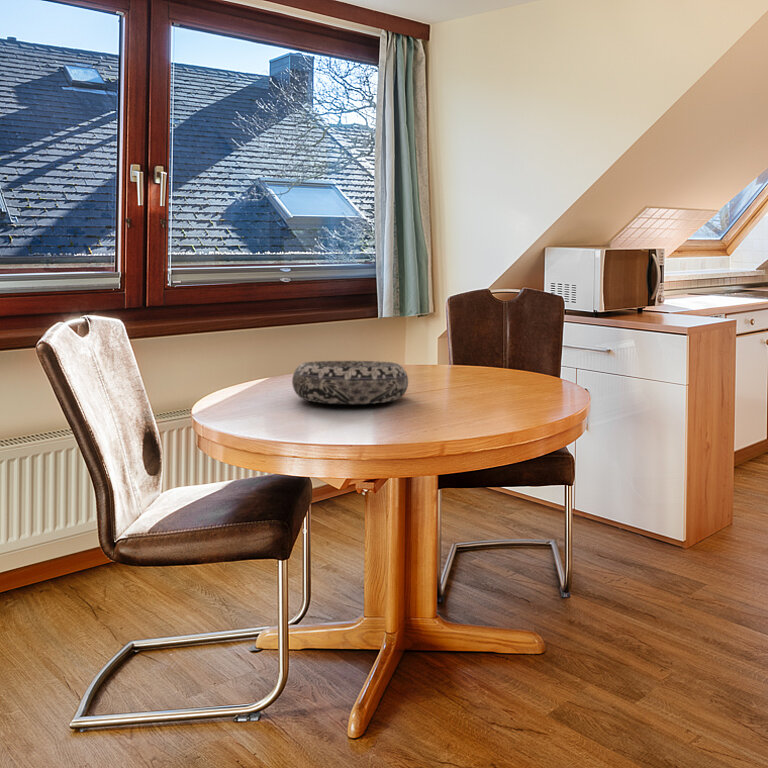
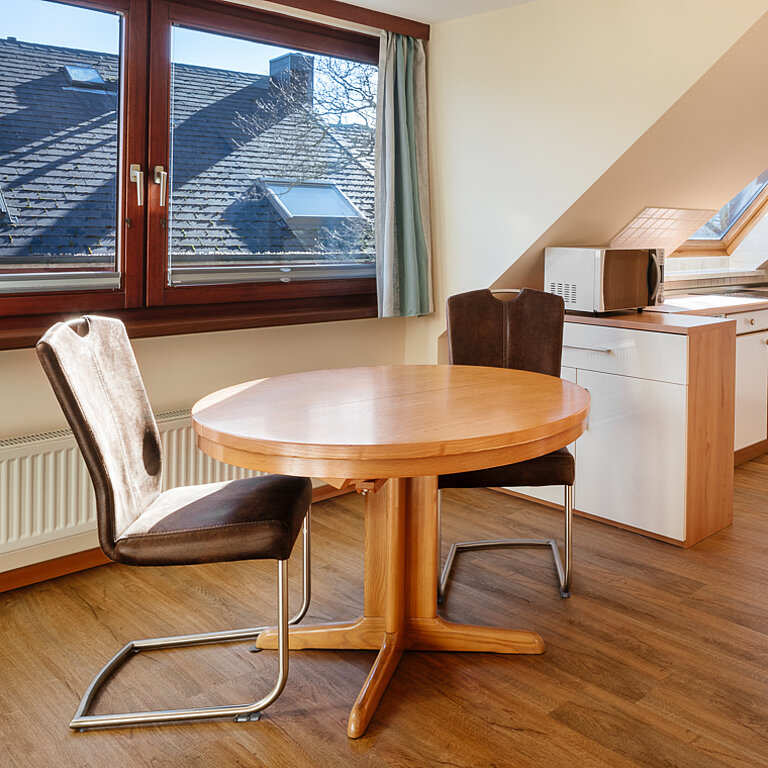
- decorative bowl [291,360,409,405]
